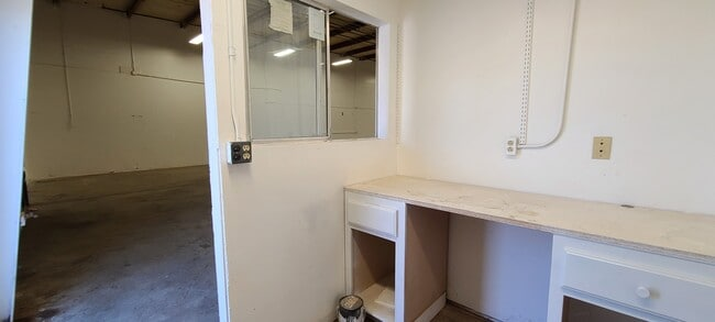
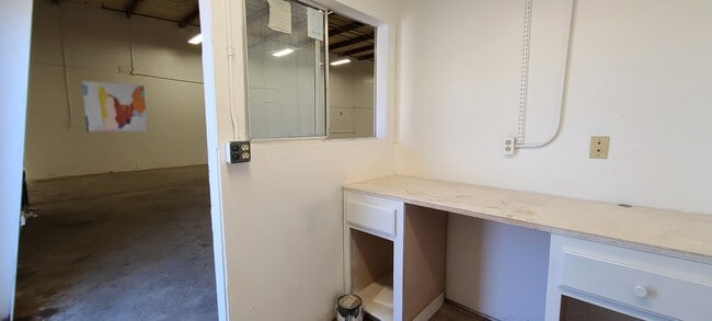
+ wall art [81,80,148,133]
